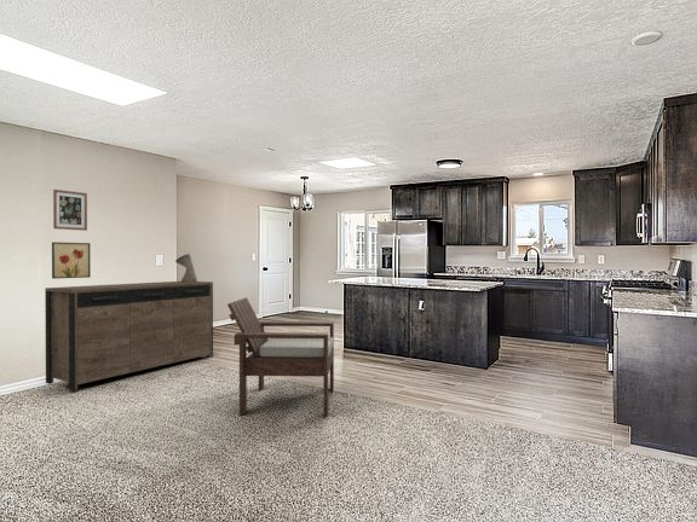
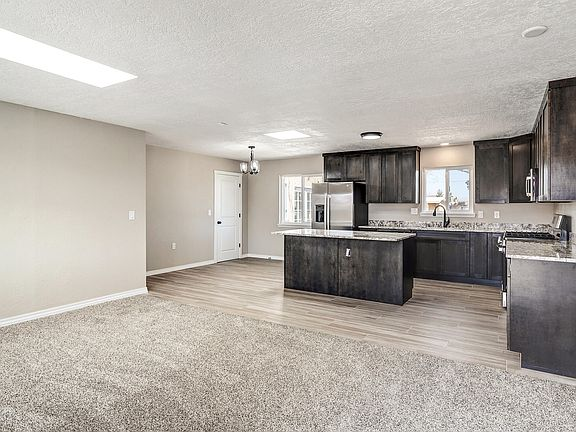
- crushed can [174,253,198,283]
- wall art [52,188,88,232]
- sideboard [44,280,214,392]
- wall art [51,240,92,280]
- chair [226,296,335,418]
